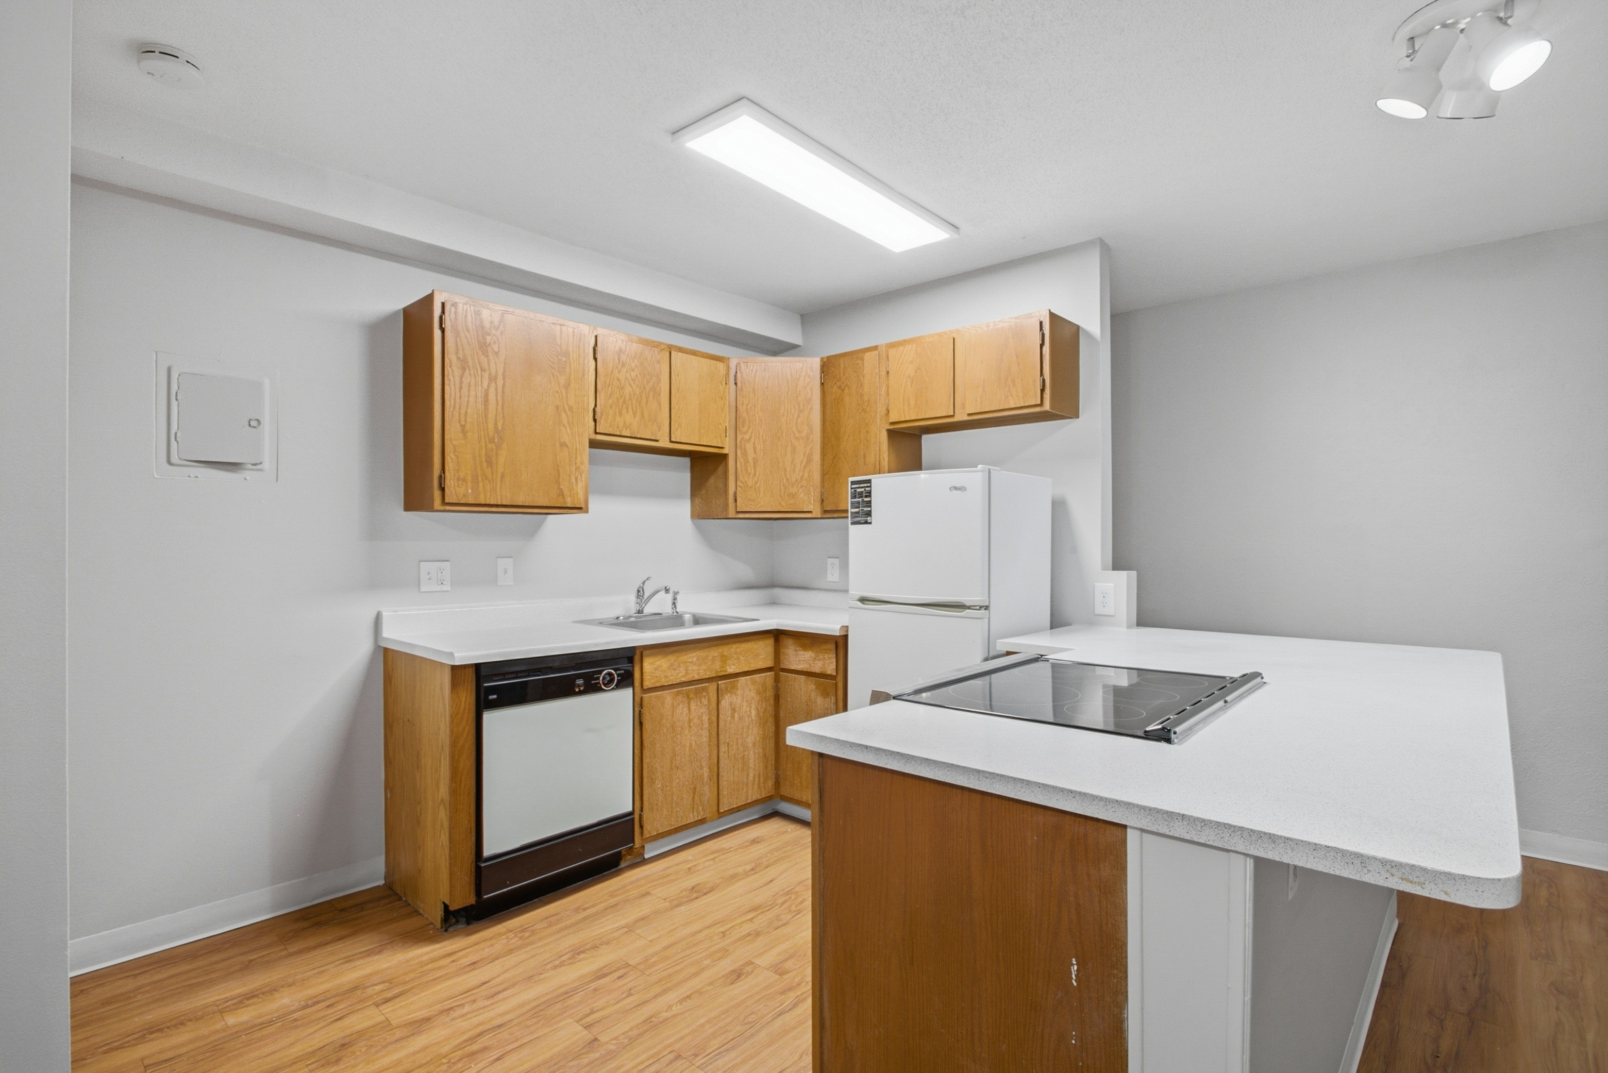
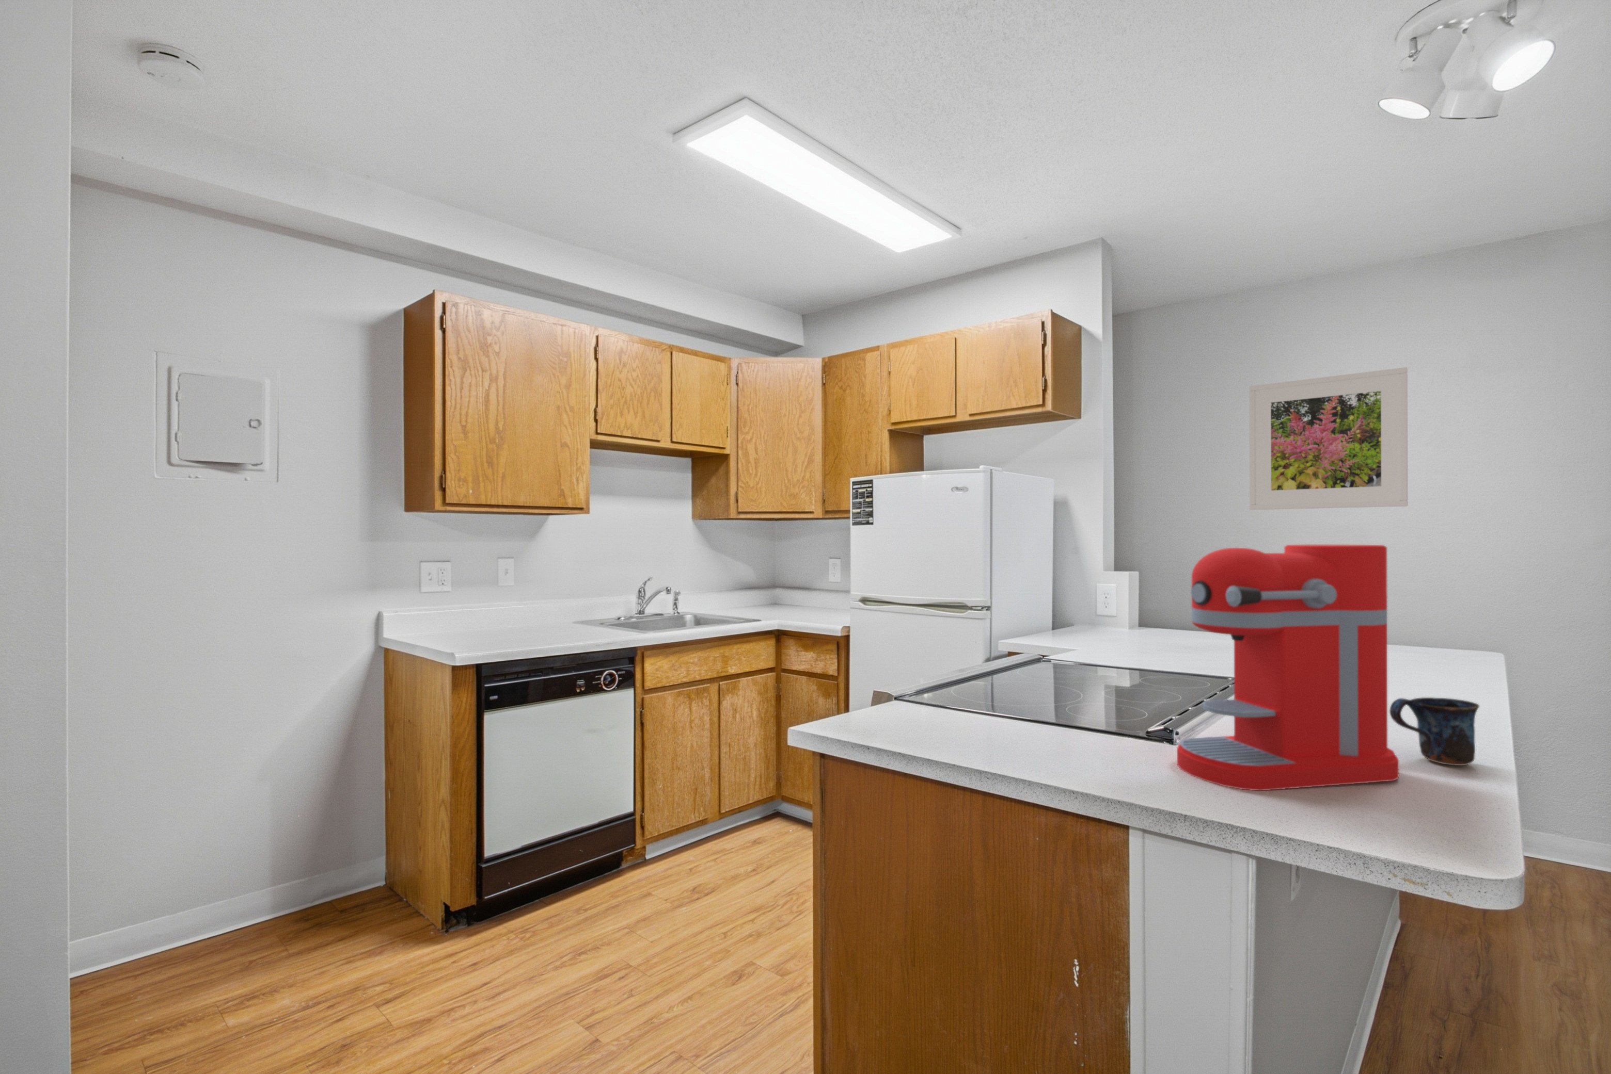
+ mug [1389,696,1480,766]
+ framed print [1249,367,1408,511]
+ coffee maker [1177,544,1400,791]
